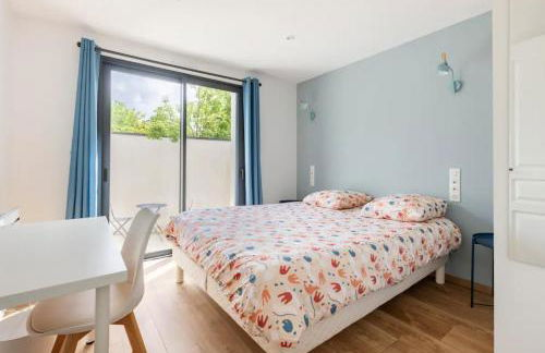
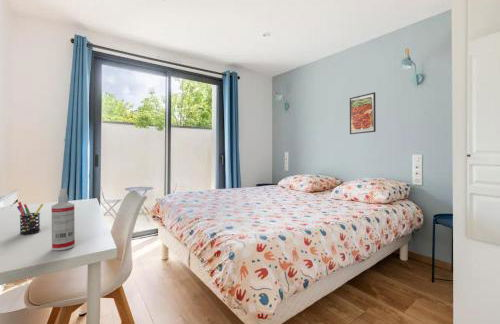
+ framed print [349,91,377,135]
+ pen holder [16,201,44,235]
+ spray bottle [51,188,76,252]
